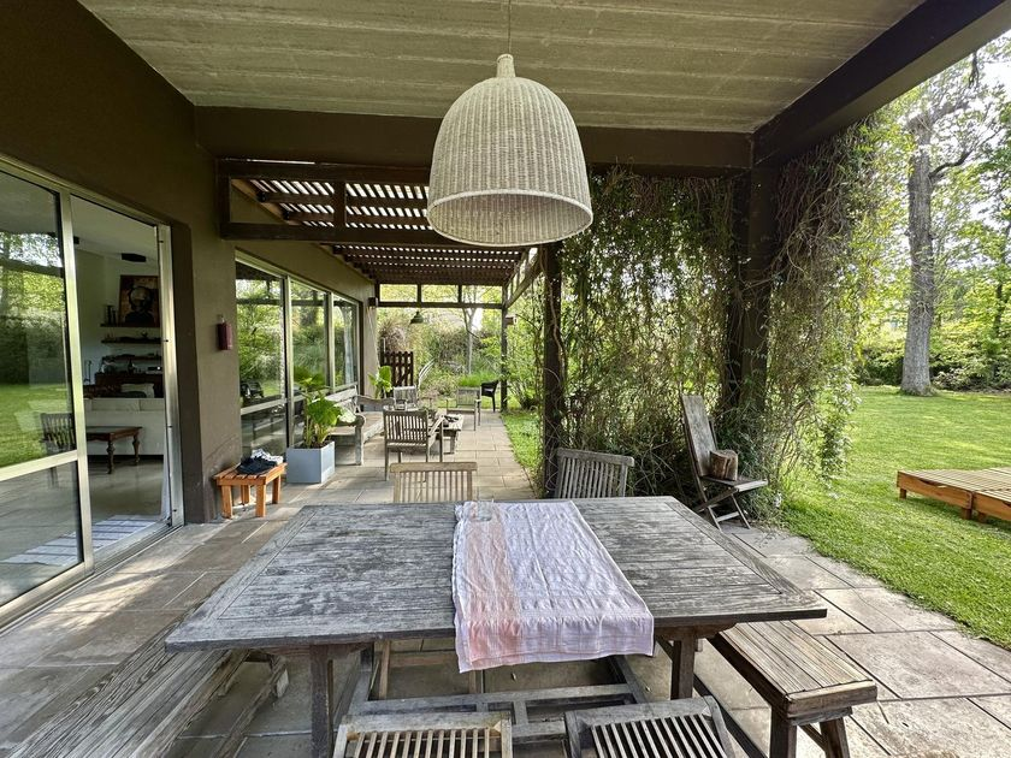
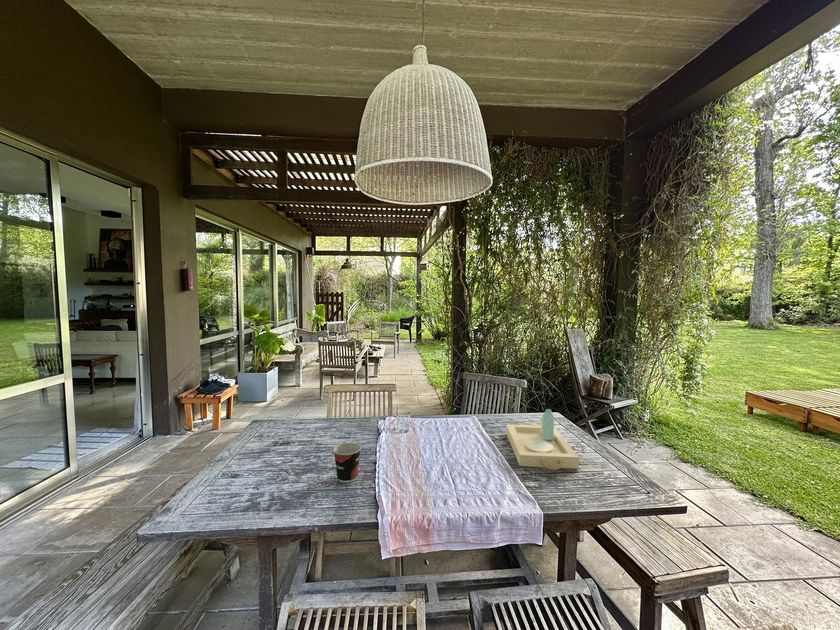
+ serving tray [505,408,580,470]
+ cup [332,442,362,484]
